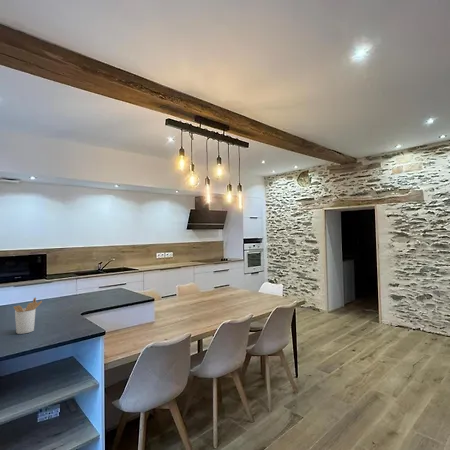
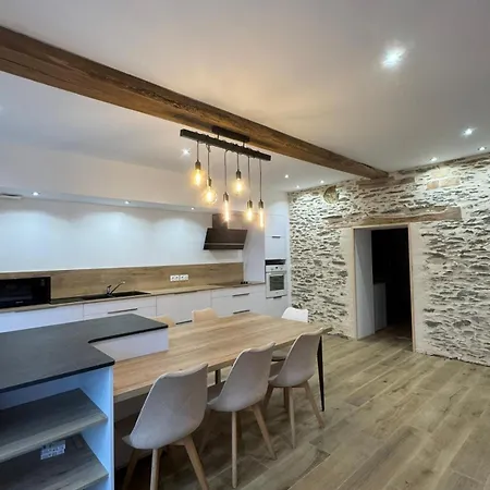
- utensil holder [13,296,43,335]
